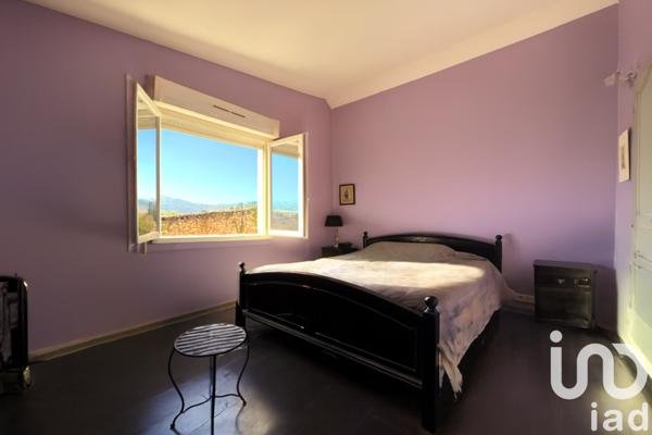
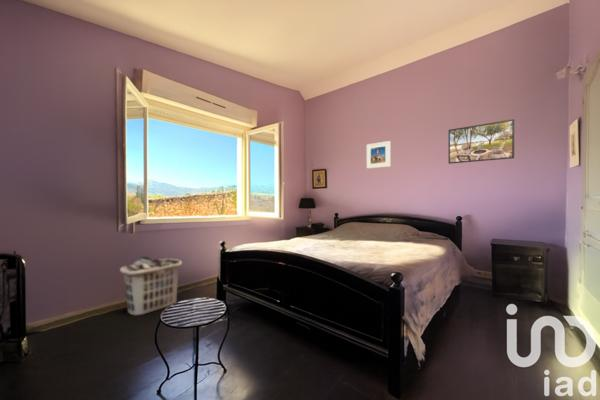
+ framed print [366,140,391,170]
+ clothes hamper [119,255,183,317]
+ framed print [447,118,515,165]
